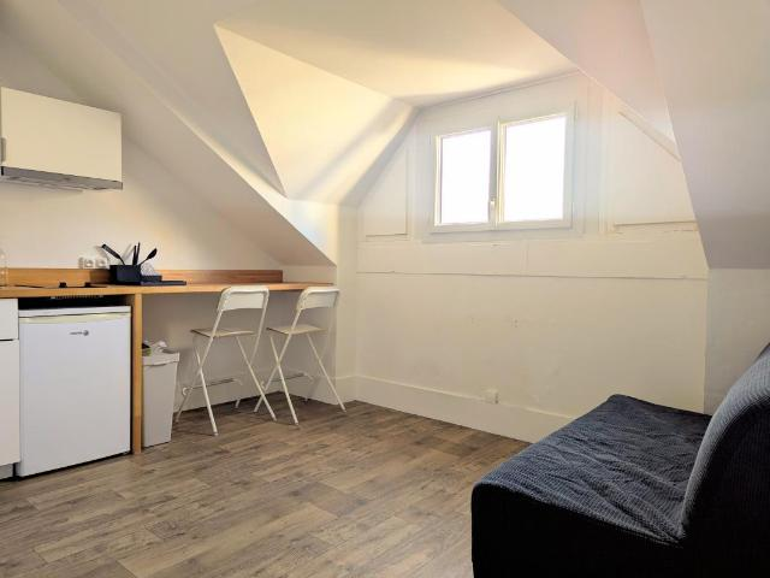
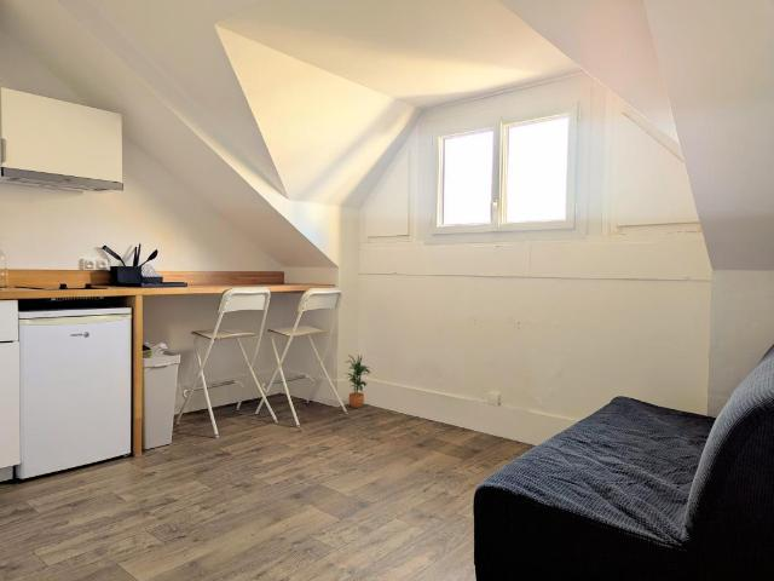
+ potted plant [345,353,372,409]
